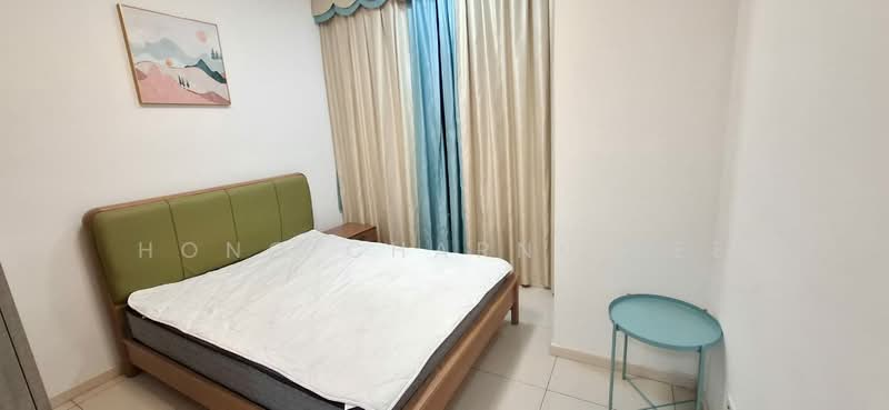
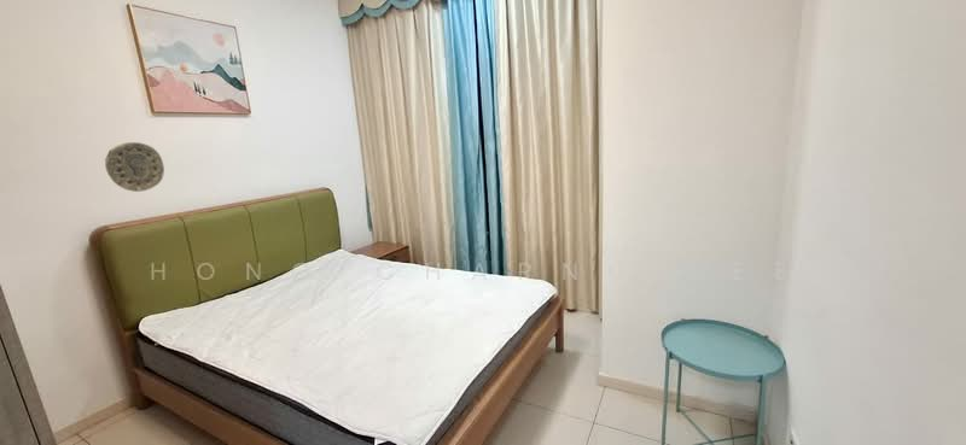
+ decorative plate [104,141,165,193]
